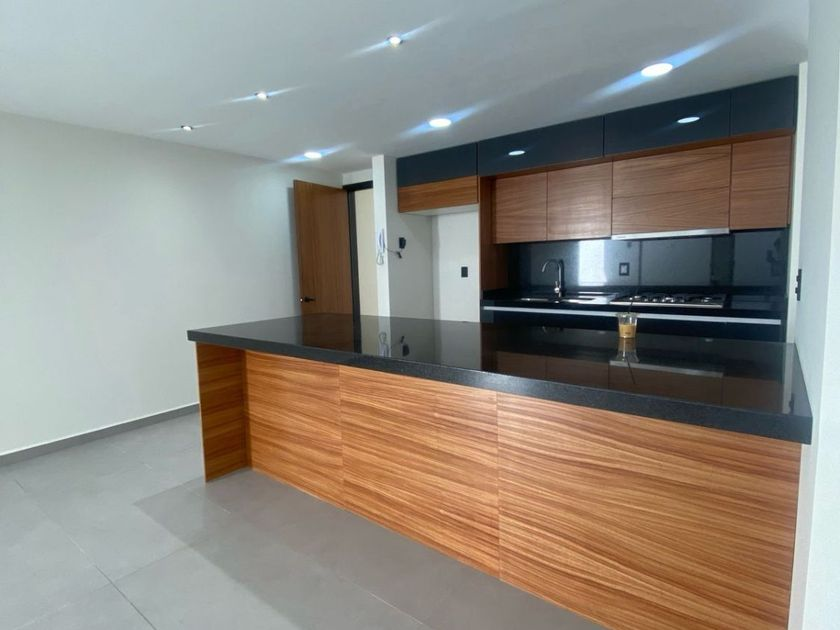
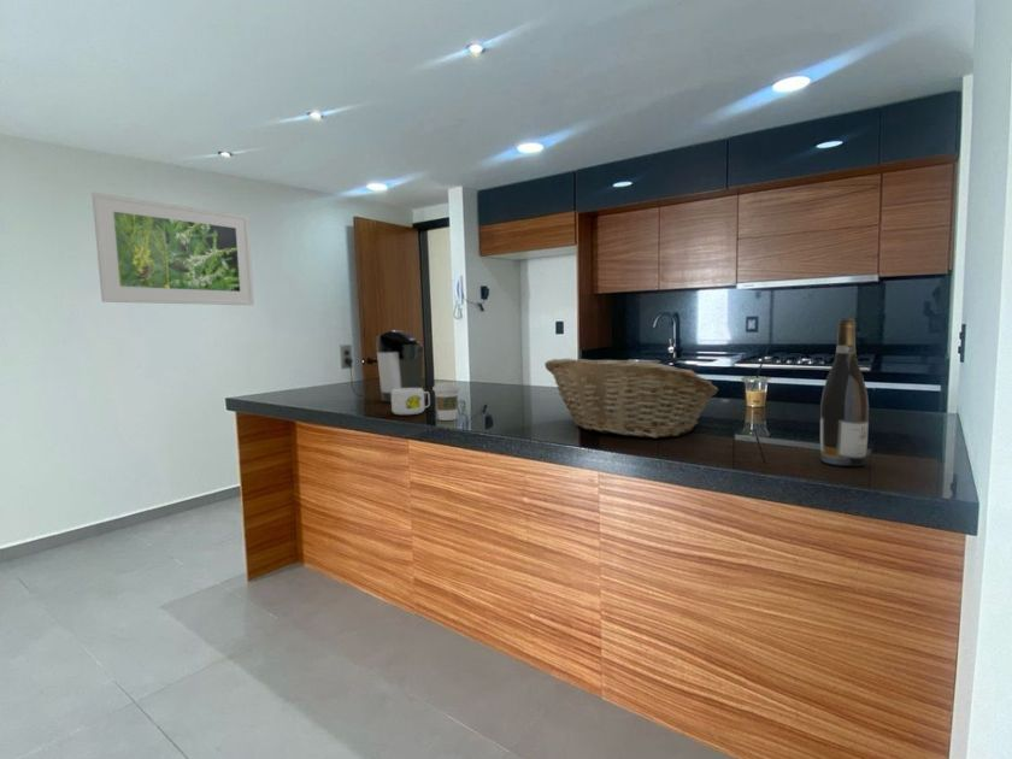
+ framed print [90,192,255,306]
+ coffee cup [431,382,461,422]
+ mug [390,388,431,416]
+ wine bottle [819,317,870,467]
+ fruit basket [543,358,719,439]
+ coffee maker [339,329,428,404]
